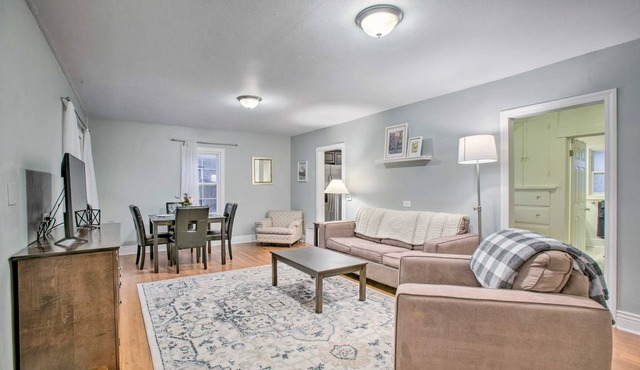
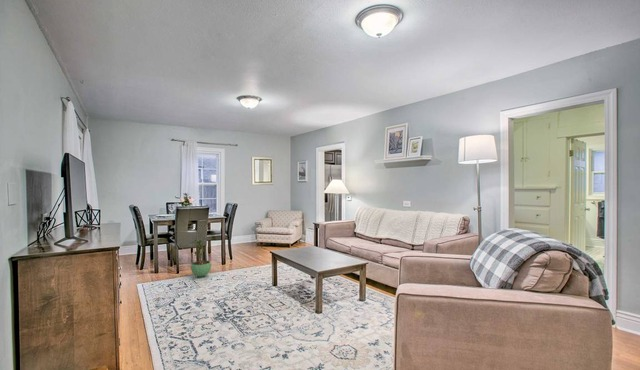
+ potted plant [190,239,212,278]
